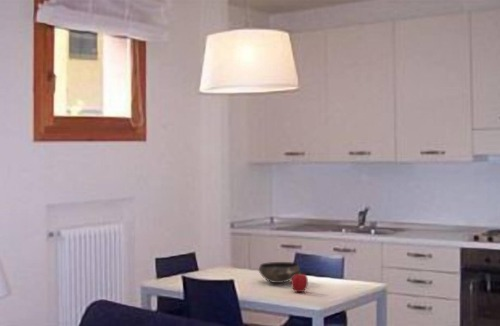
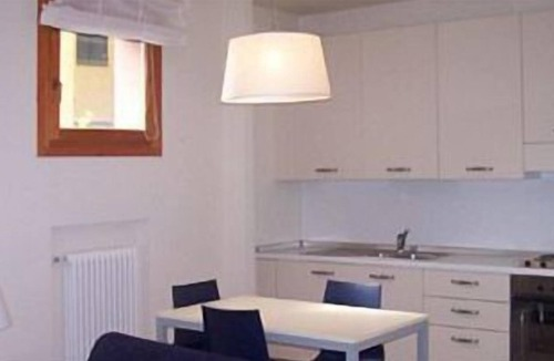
- fruit [290,271,309,293]
- bowl [258,261,301,284]
